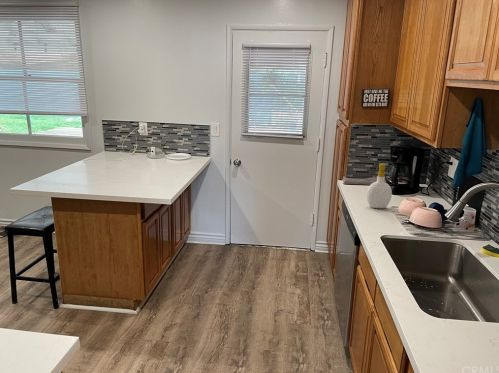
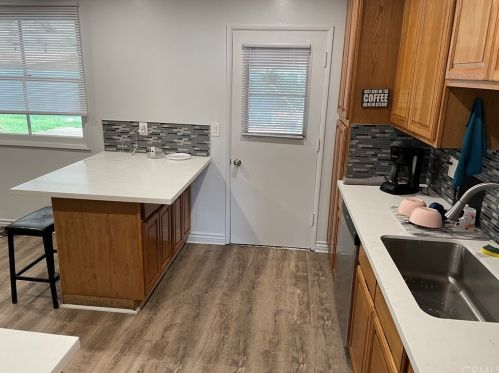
- soap bottle [366,163,393,209]
